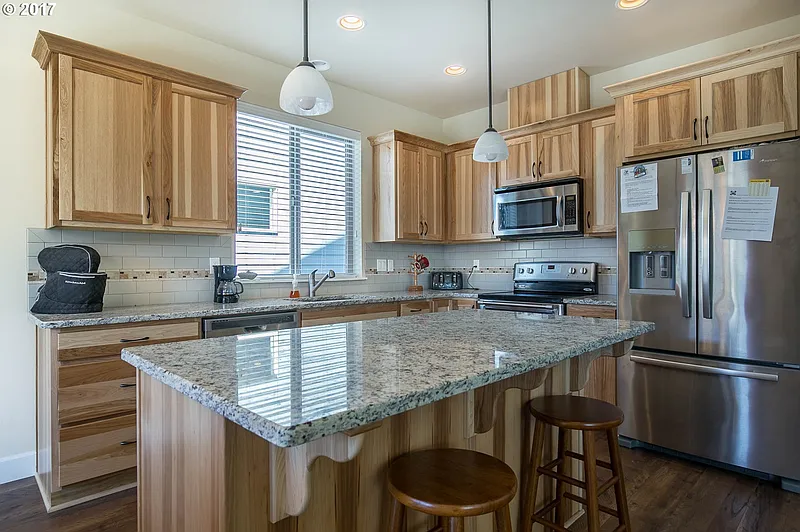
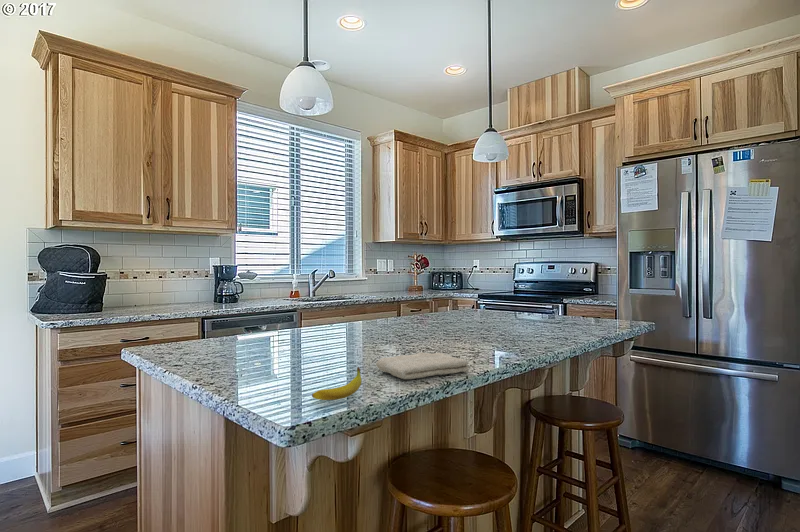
+ fruit [311,366,363,401]
+ washcloth [375,352,470,380]
